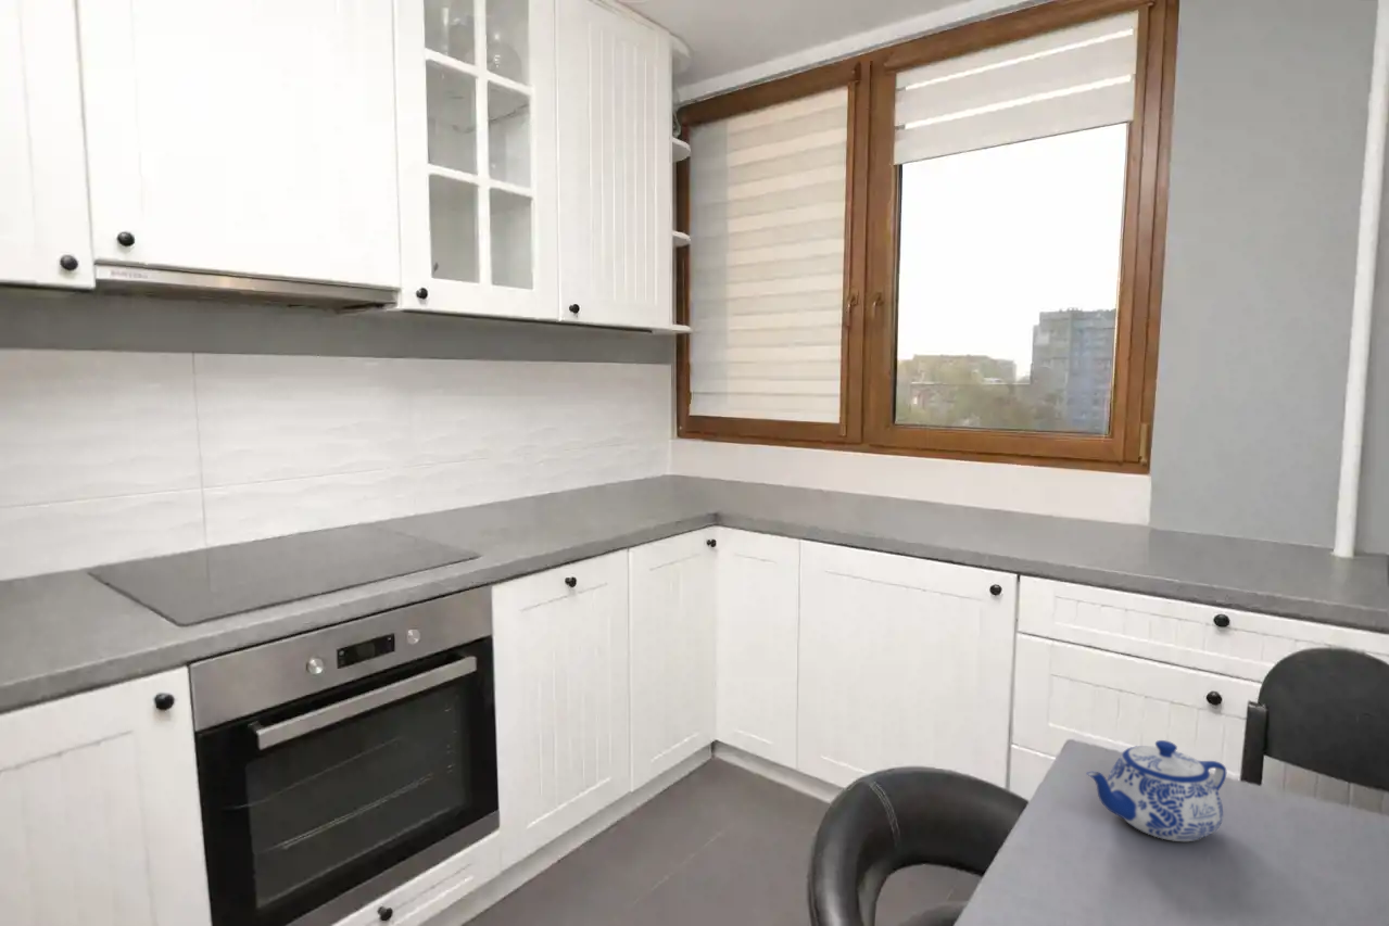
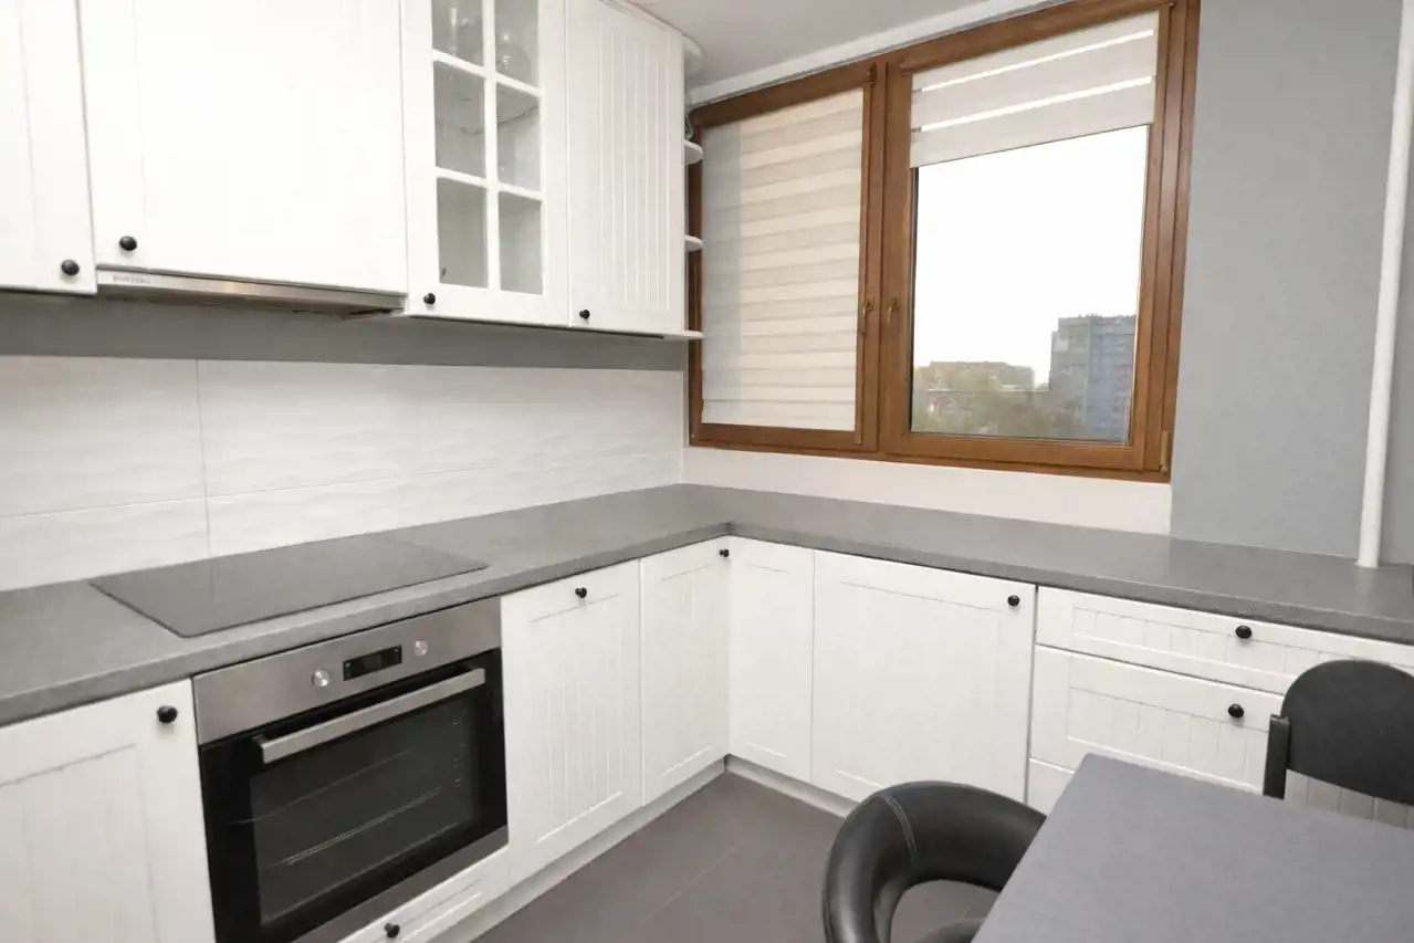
- teapot [1085,739,1227,842]
